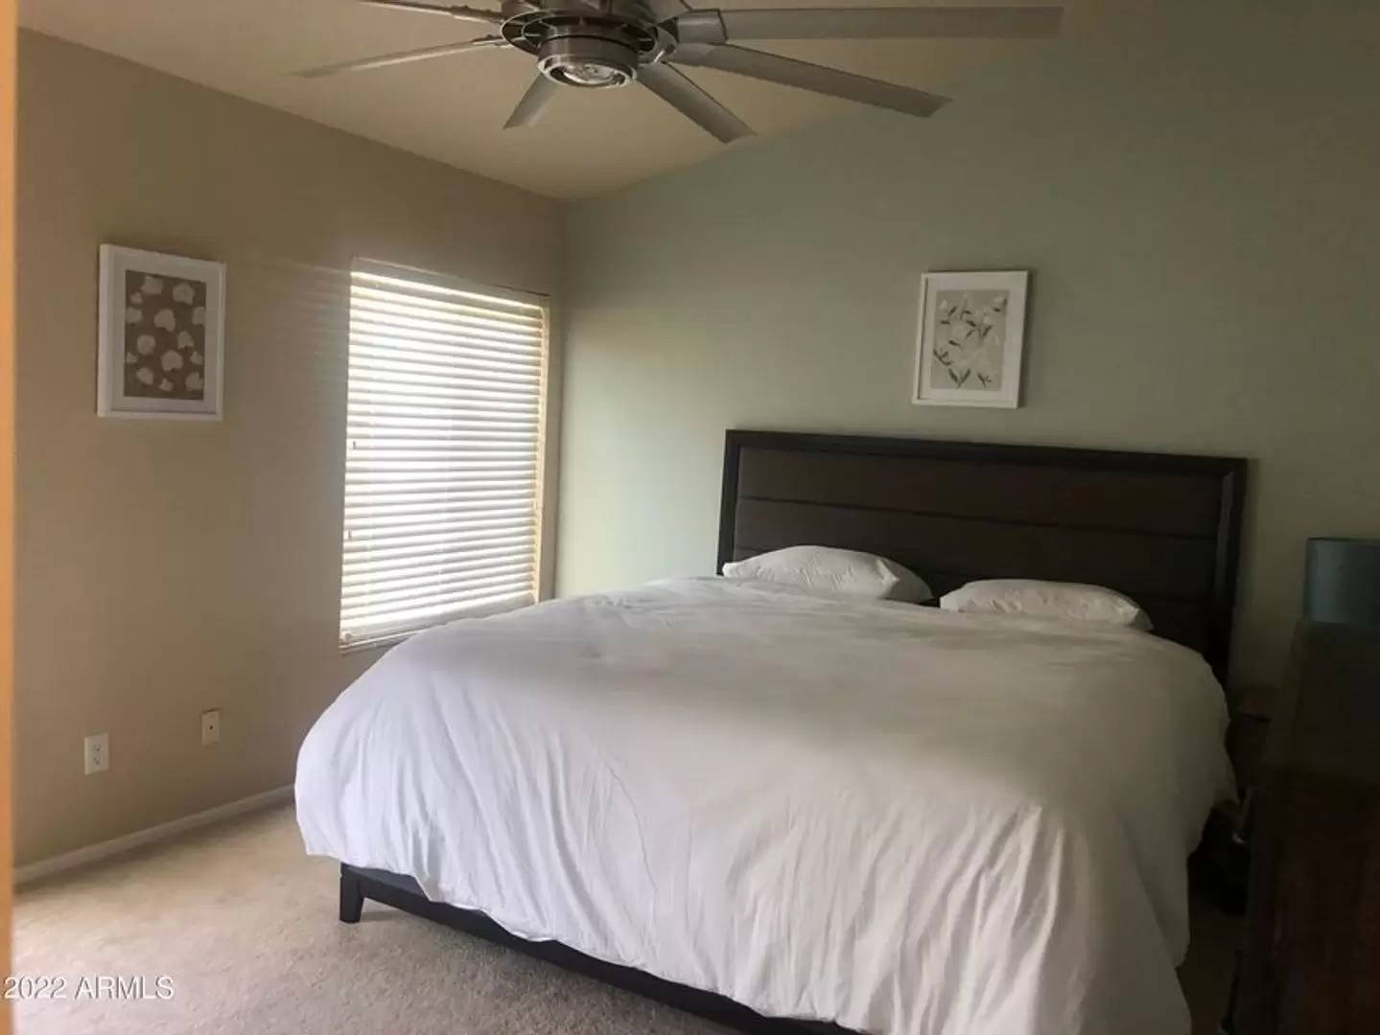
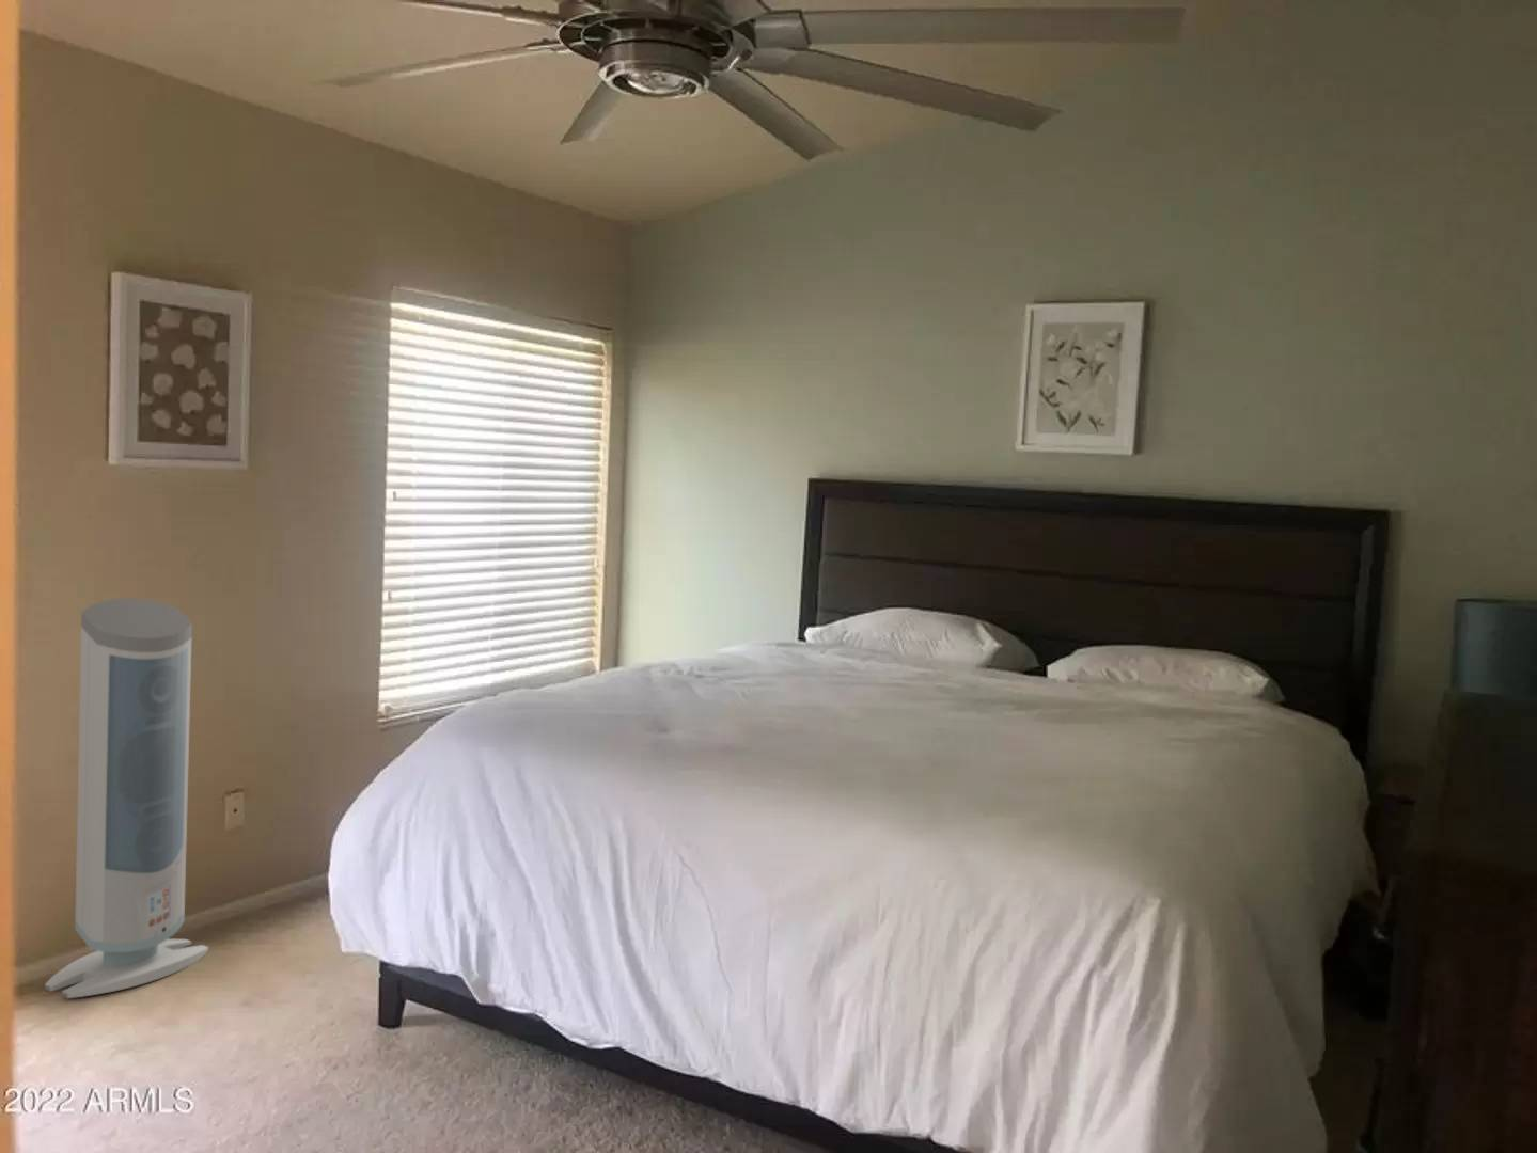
+ air purifier [44,598,210,999]
